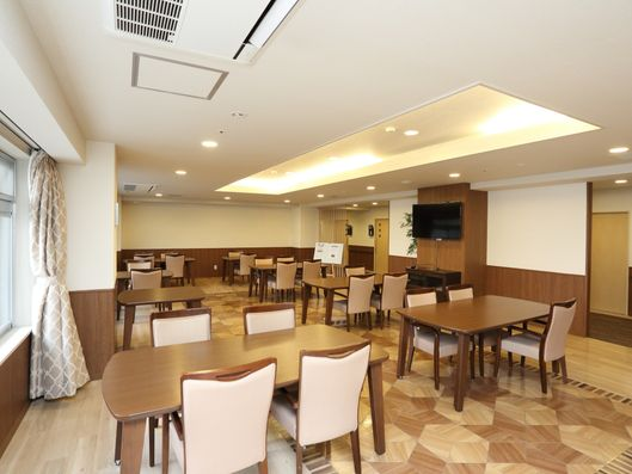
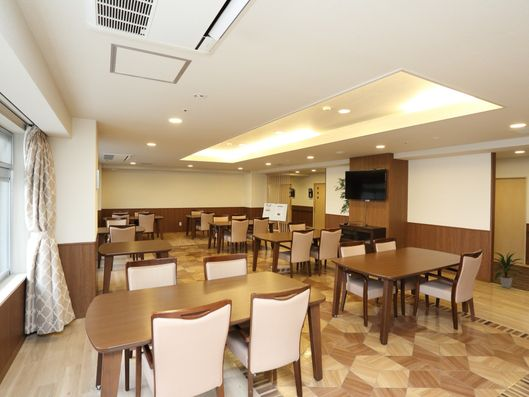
+ indoor plant [489,251,525,289]
